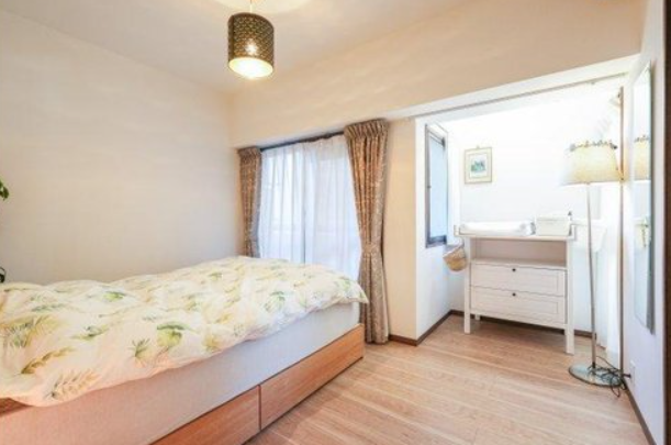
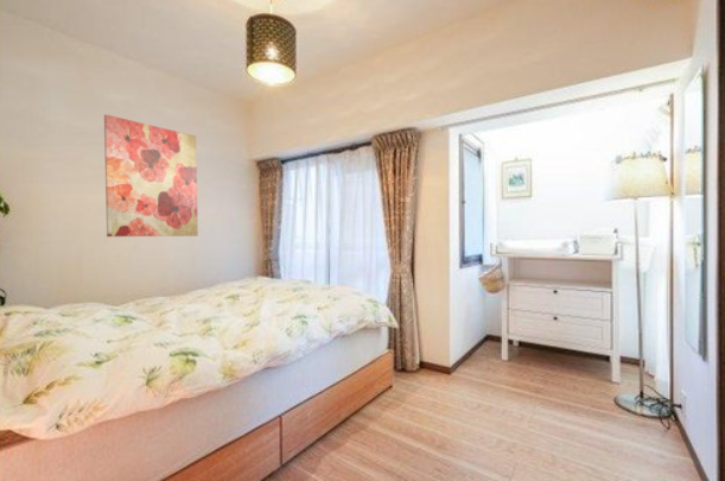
+ wall art [103,113,199,238]
